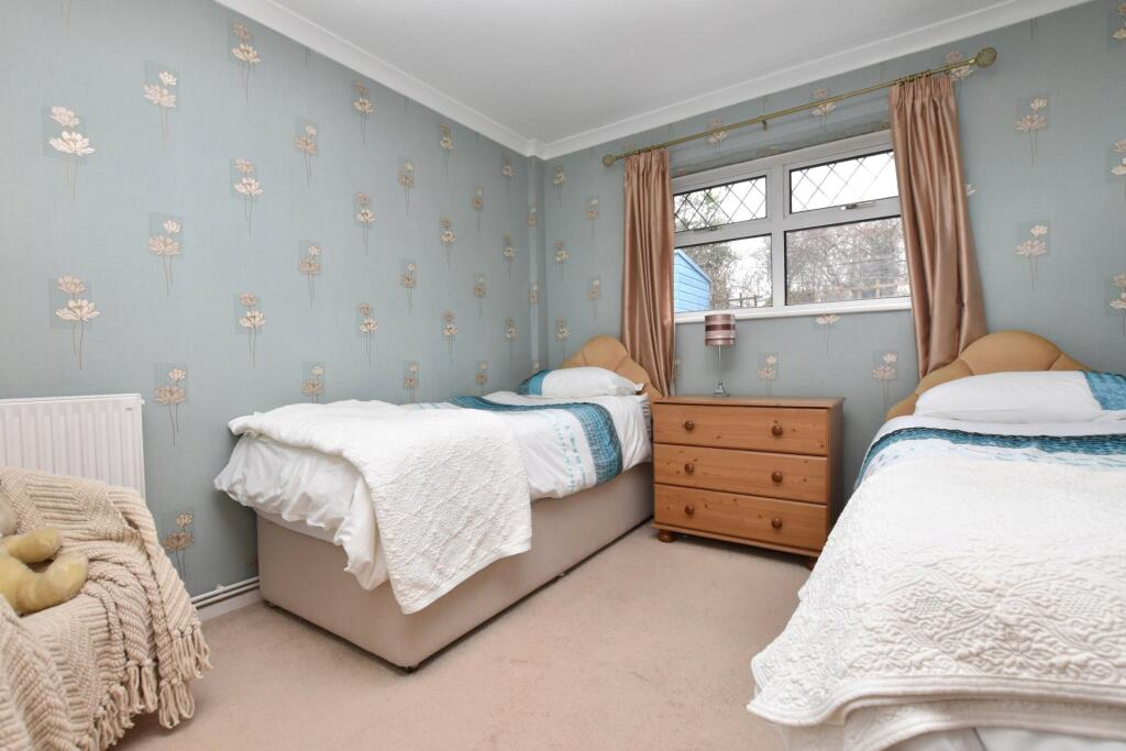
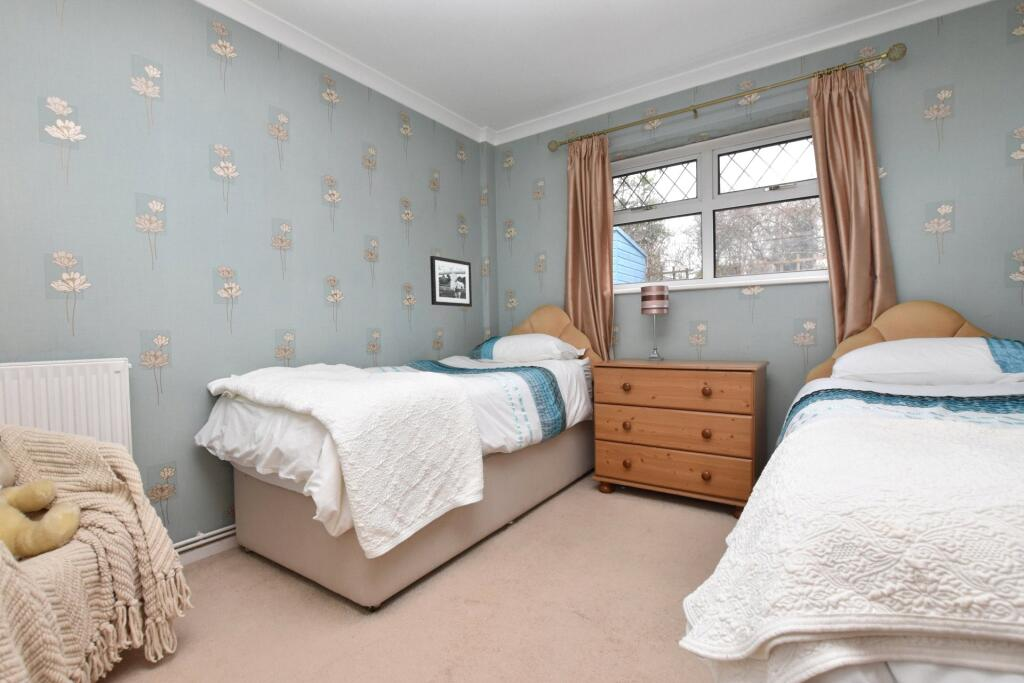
+ picture frame [429,255,473,308]
